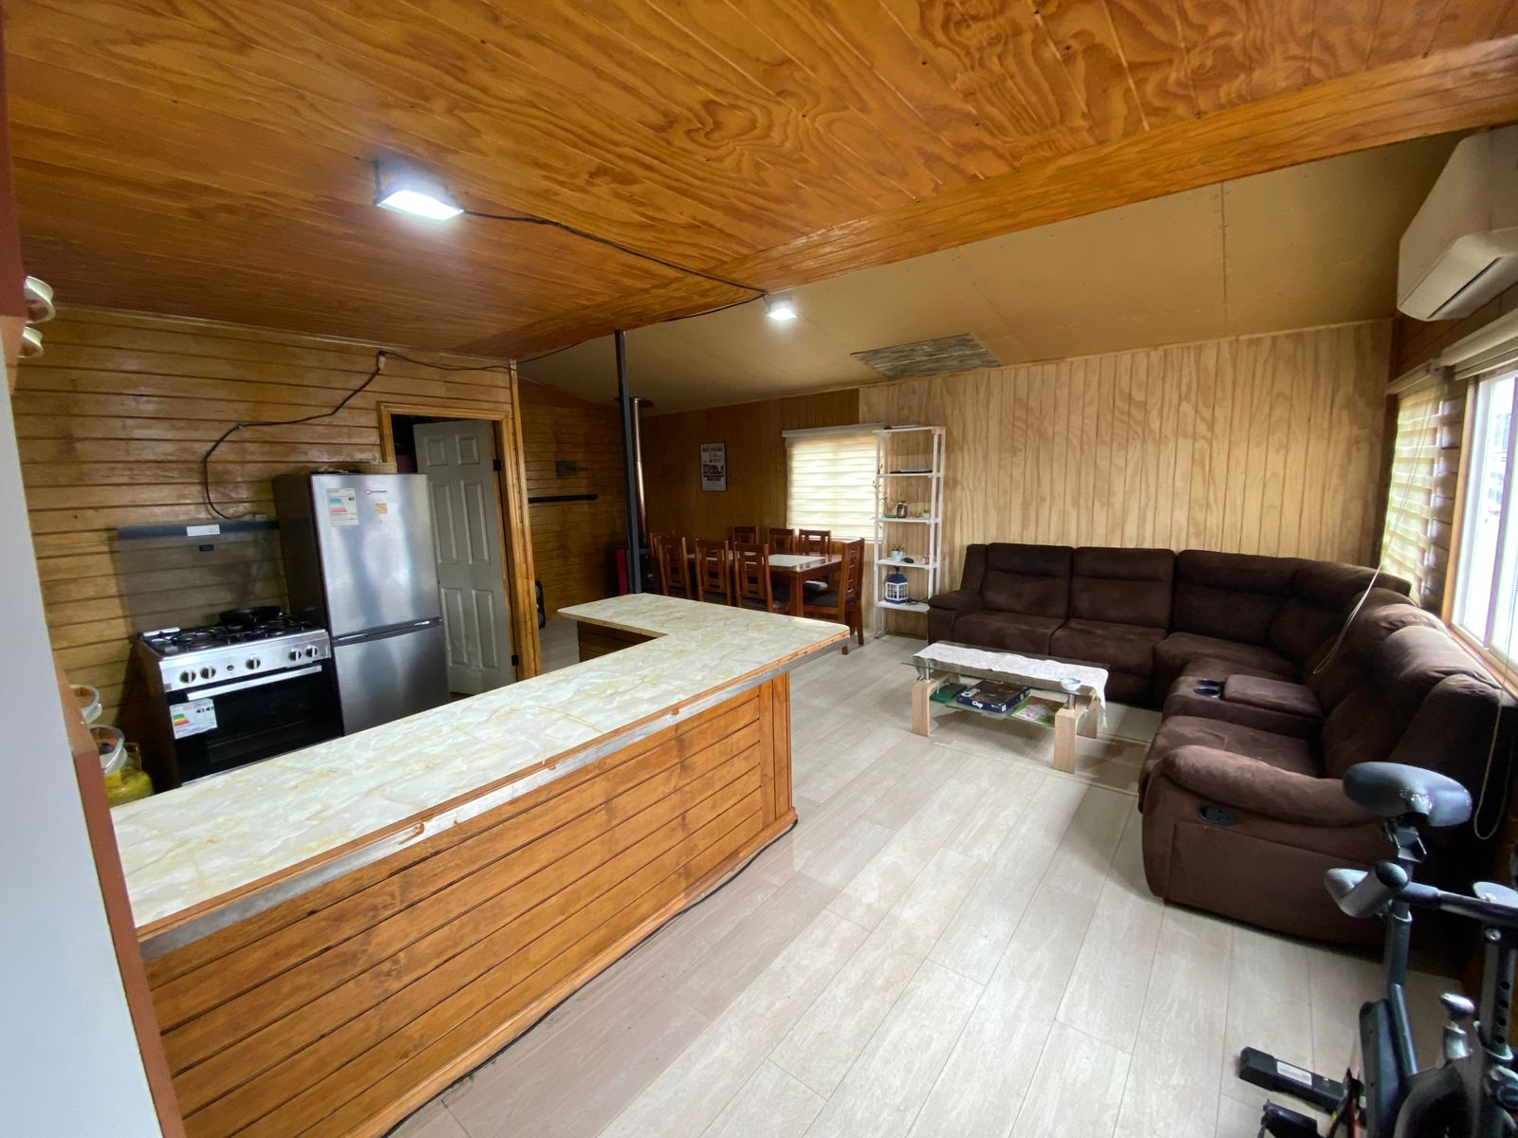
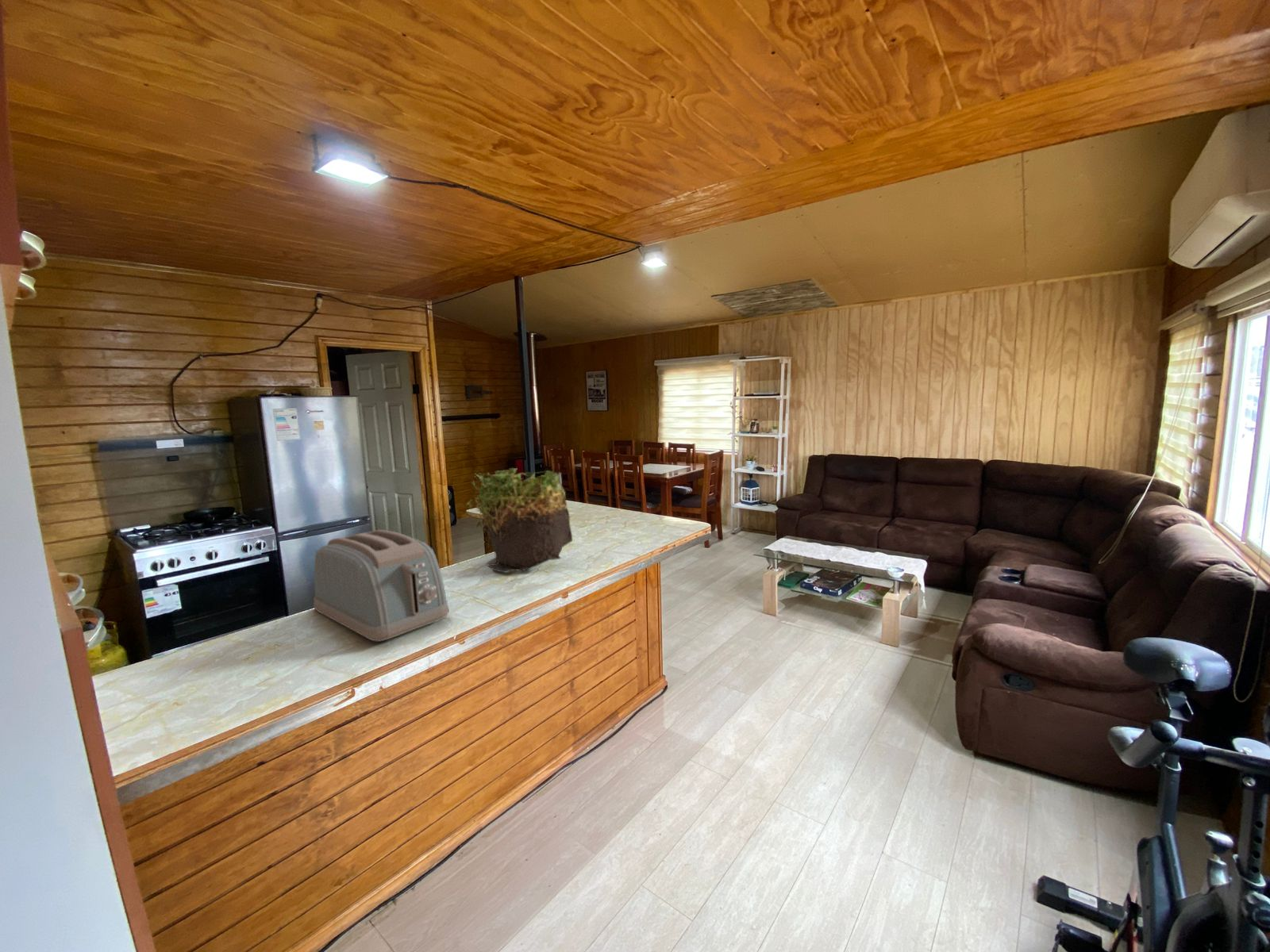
+ toaster [313,529,449,643]
+ plant [465,467,573,574]
